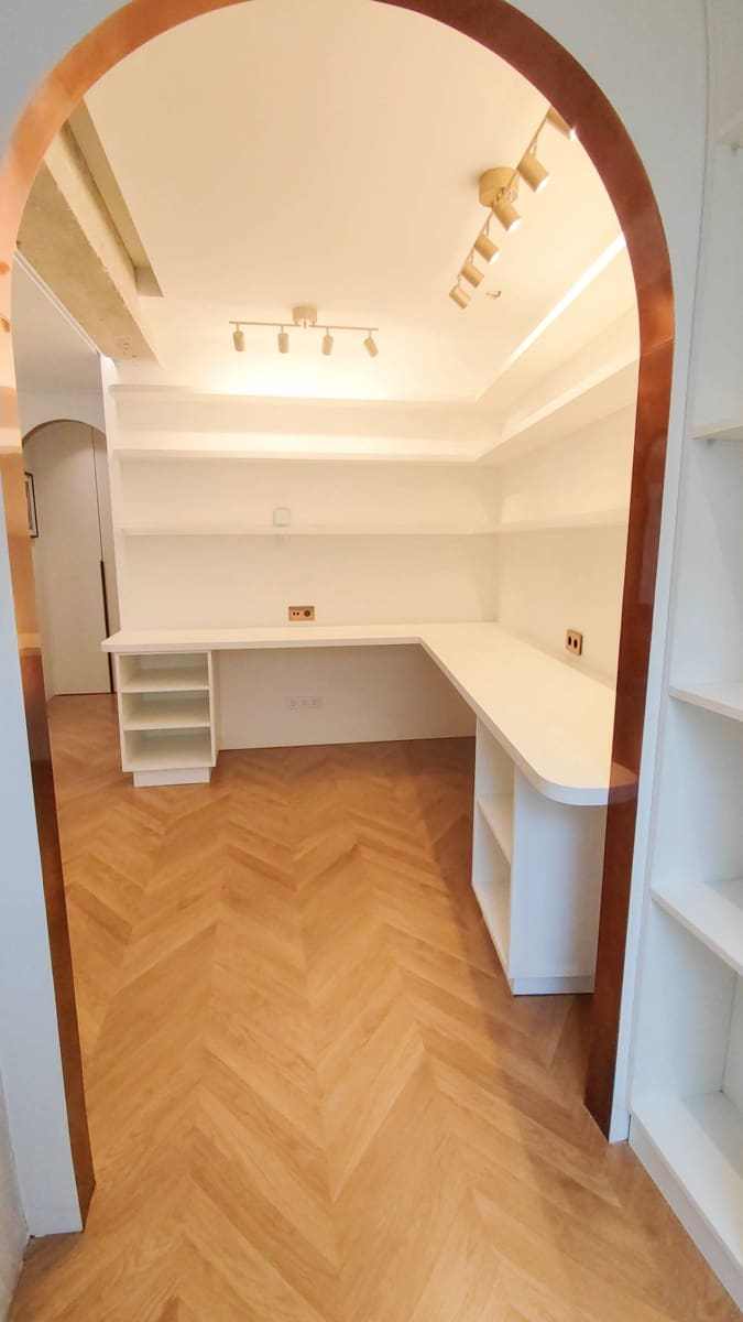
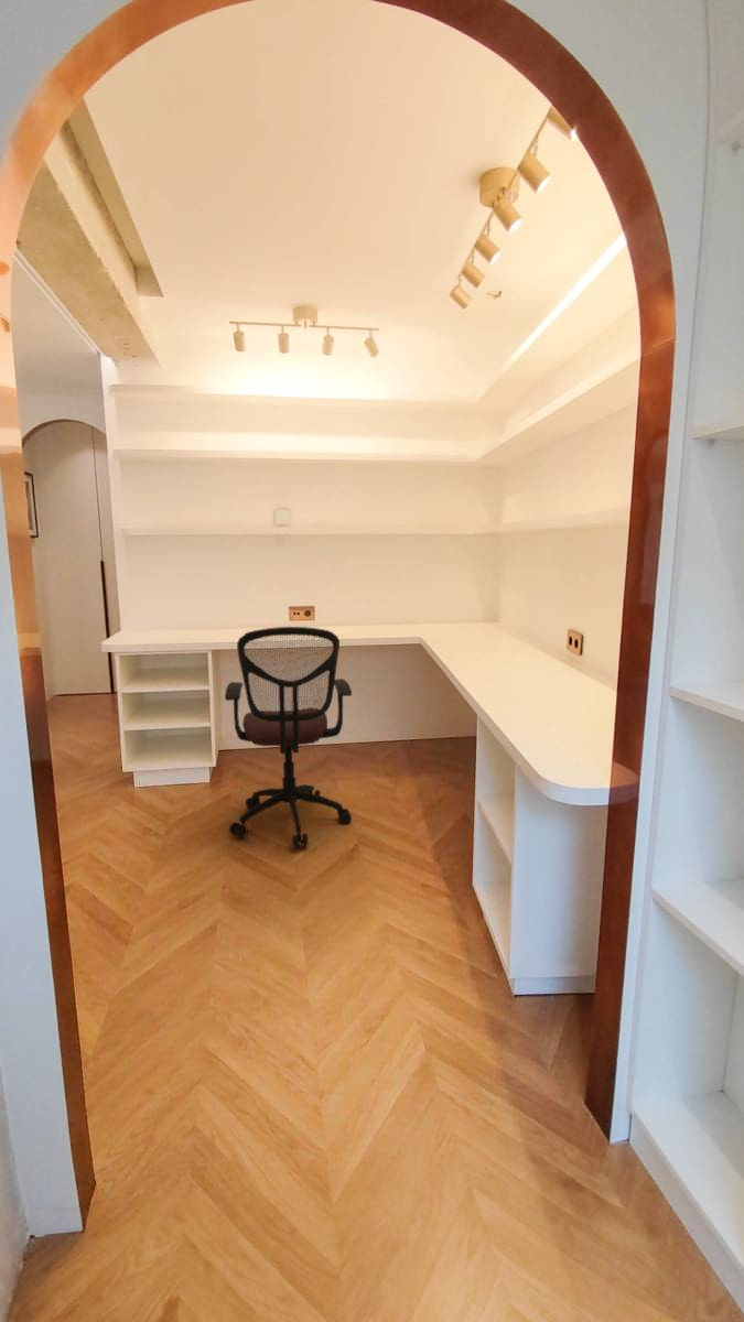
+ office chair [224,626,353,850]
